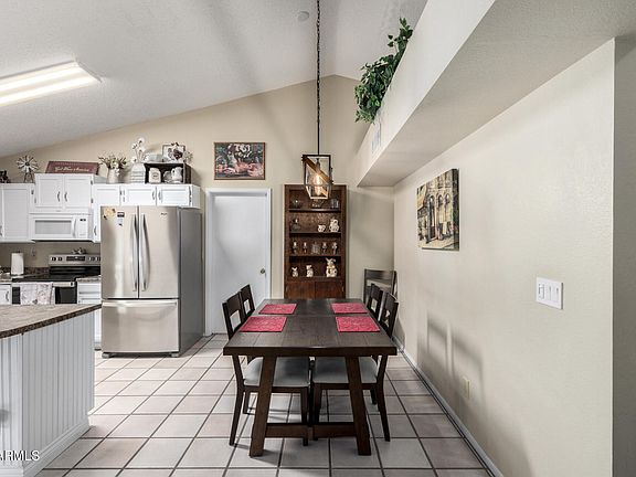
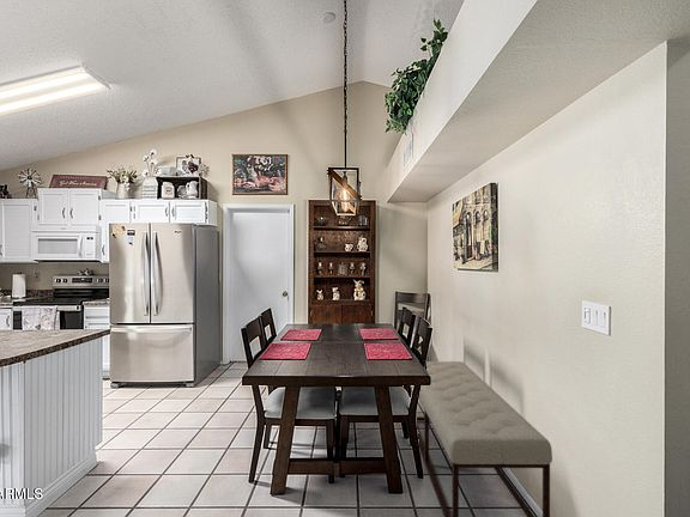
+ bench [410,360,553,517]
